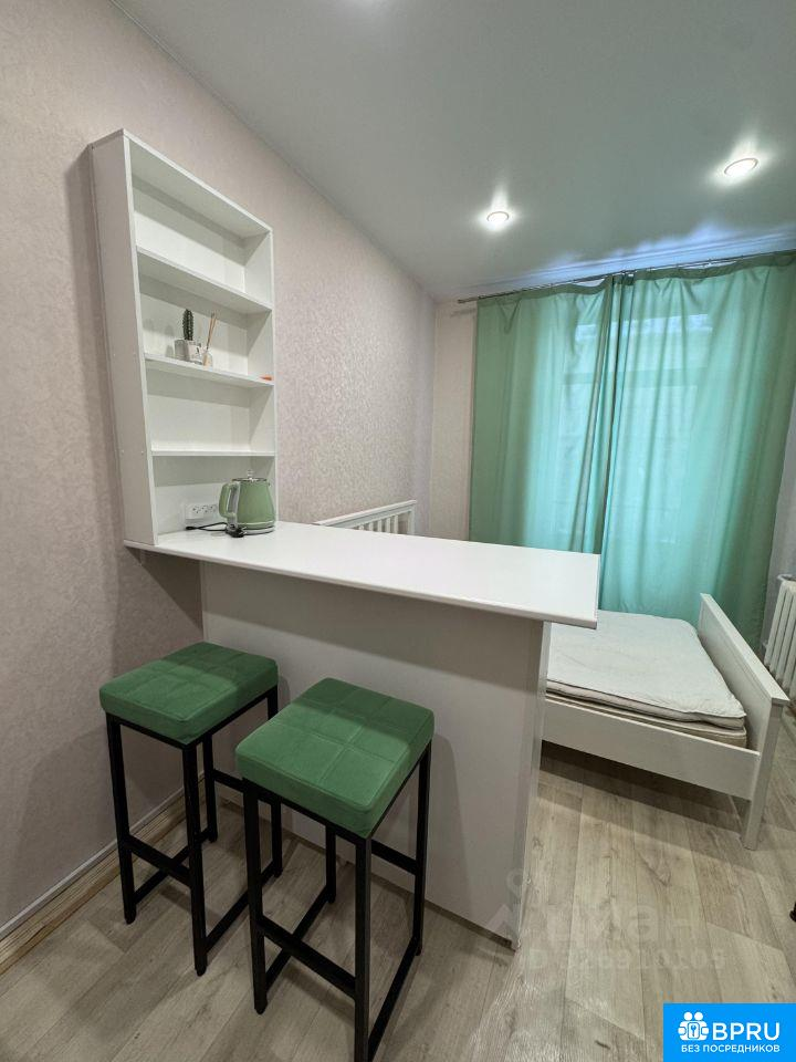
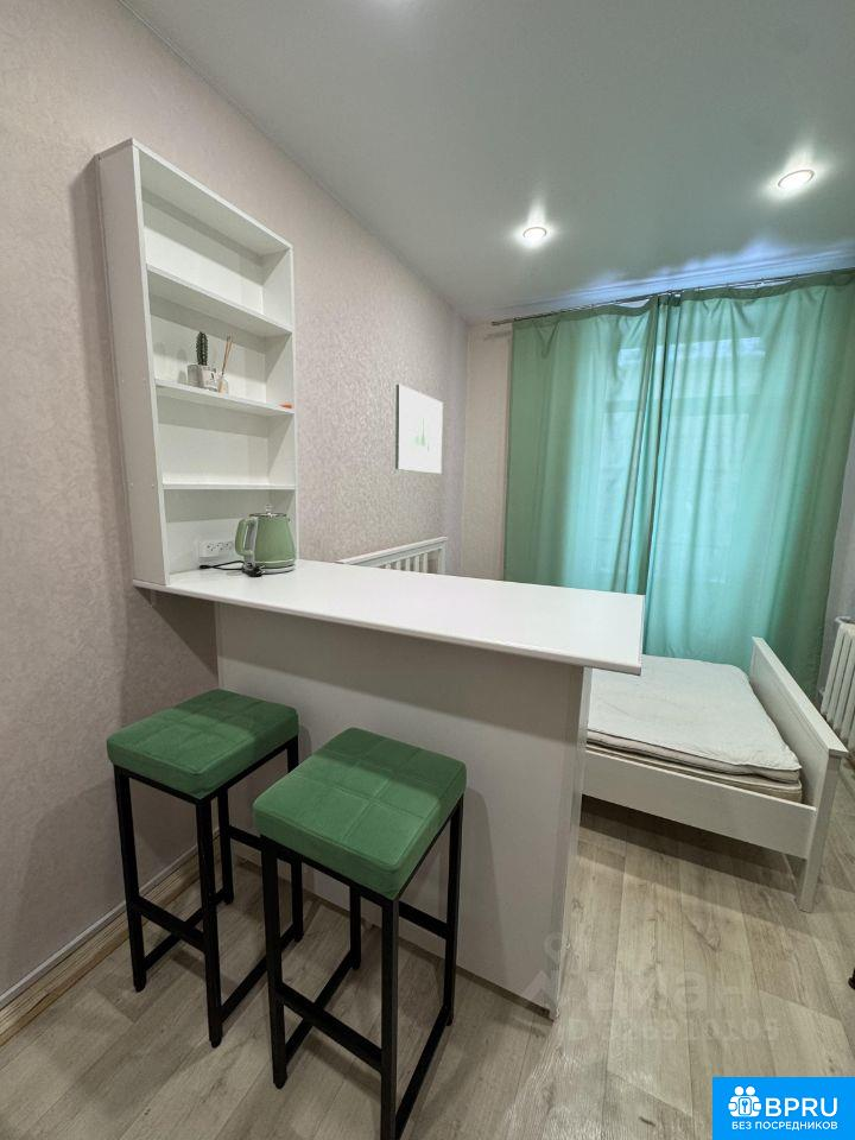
+ wall art [394,384,444,475]
